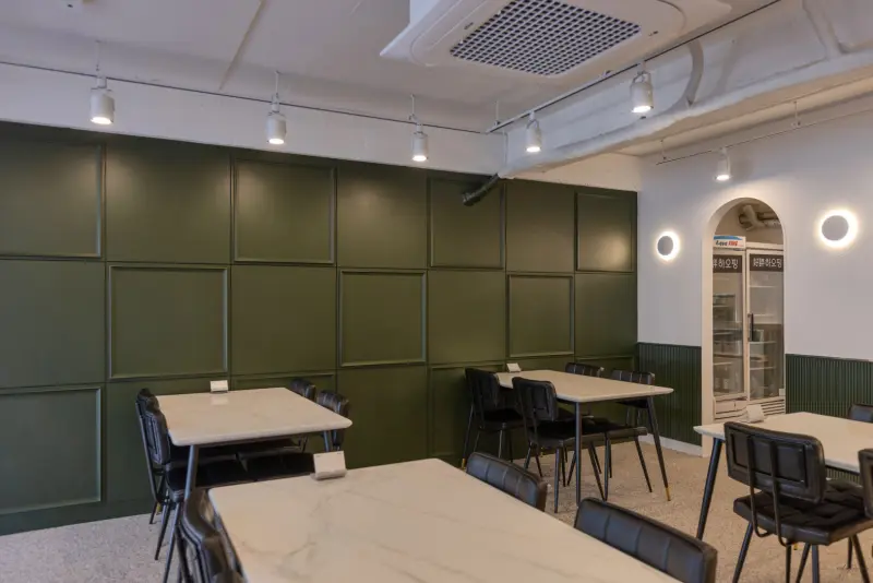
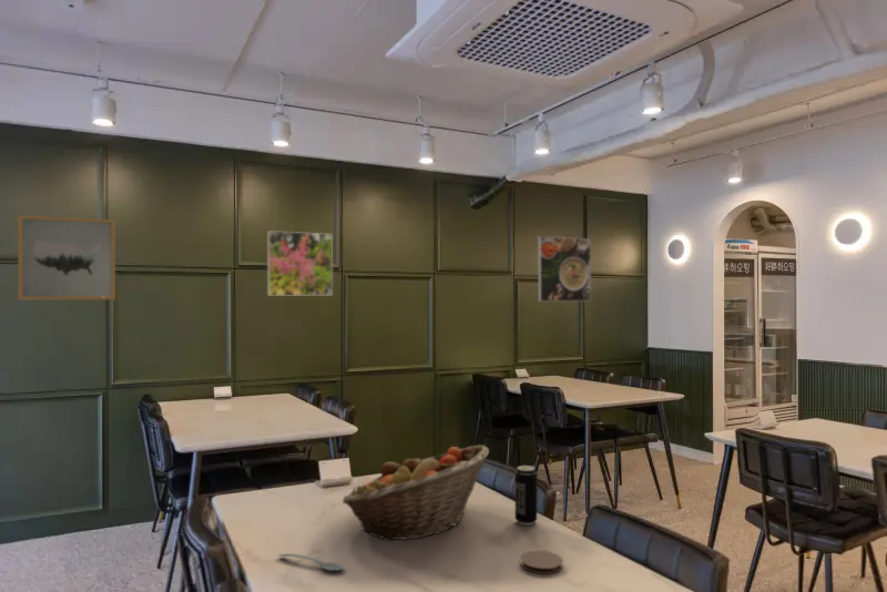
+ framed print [267,229,334,296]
+ wall art [17,214,116,302]
+ beverage can [514,465,538,527]
+ spoon [278,552,345,572]
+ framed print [537,235,592,303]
+ coaster [520,550,563,575]
+ fruit basket [341,445,490,542]
